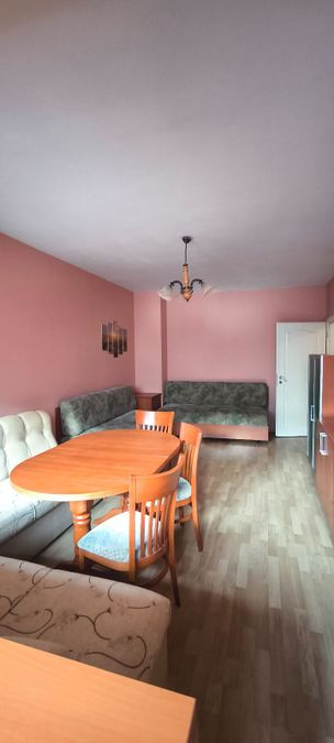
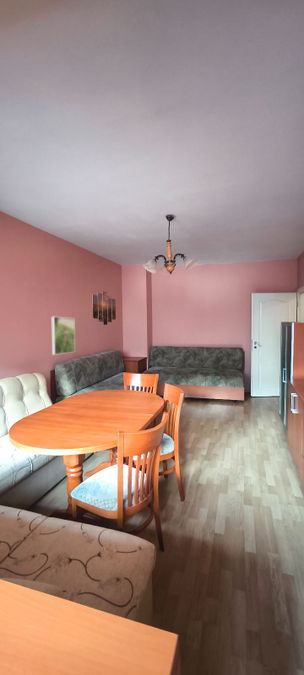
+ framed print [51,316,76,356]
